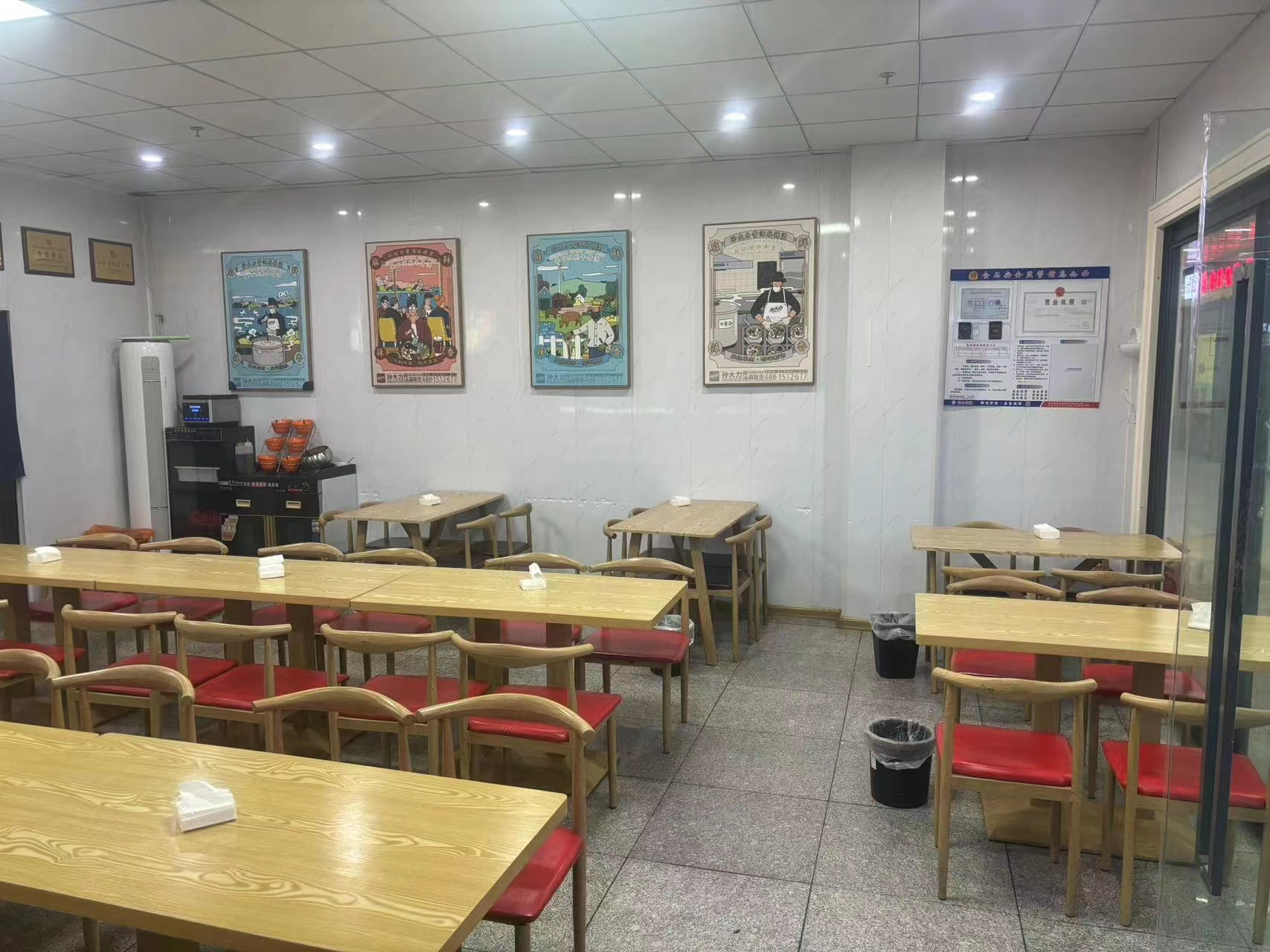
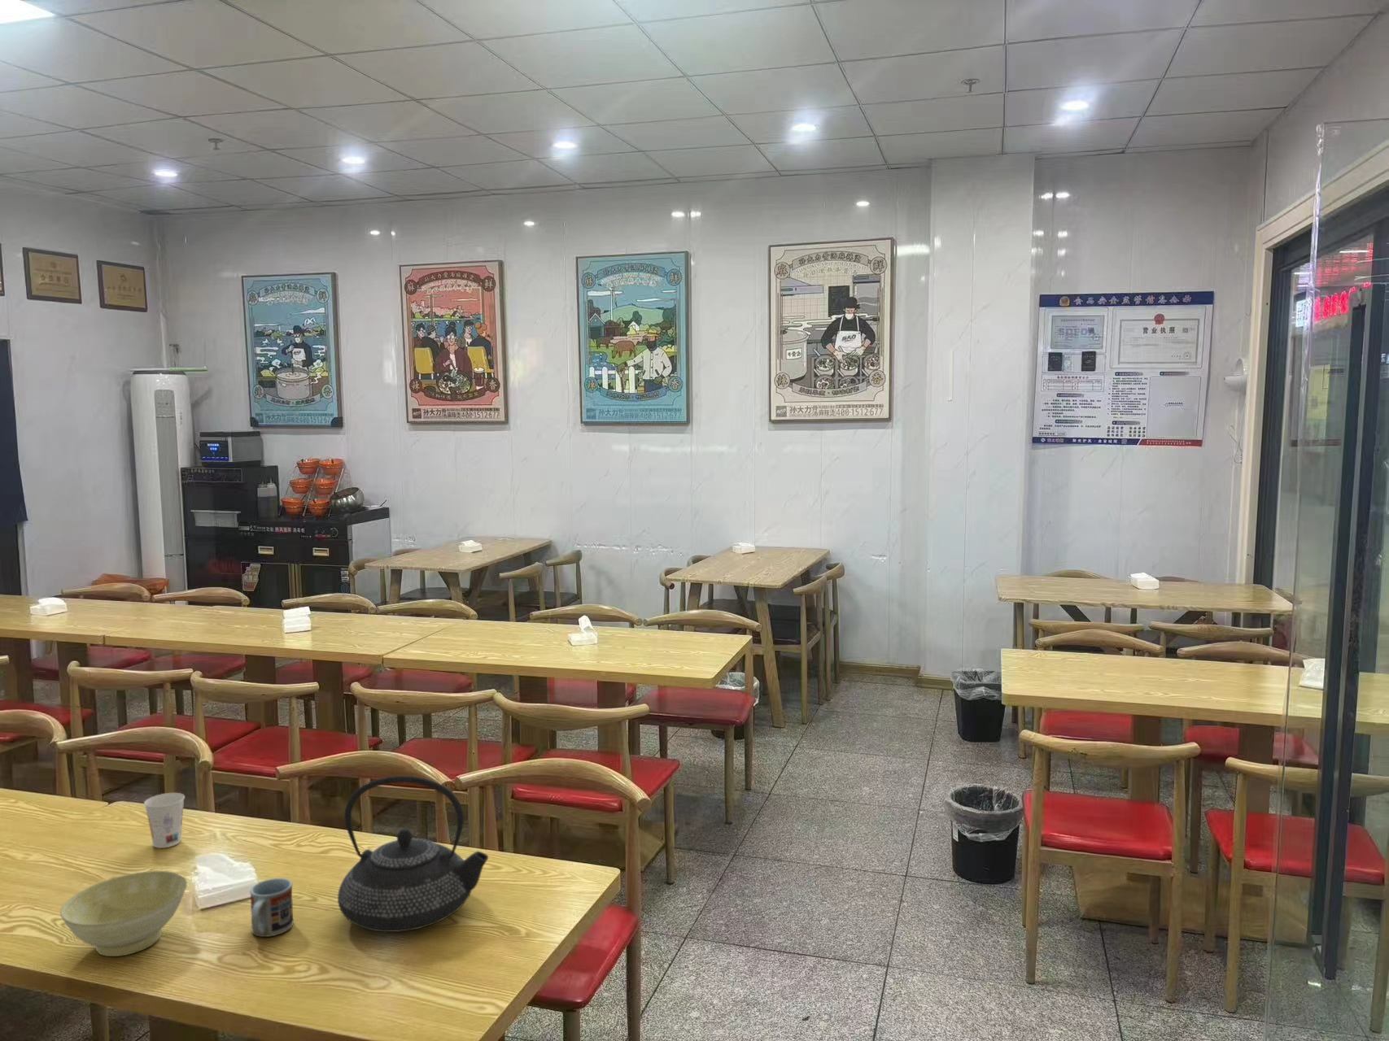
+ teapot [337,775,489,933]
+ cup [249,878,294,938]
+ cup [143,792,186,849]
+ bowl [59,870,188,957]
